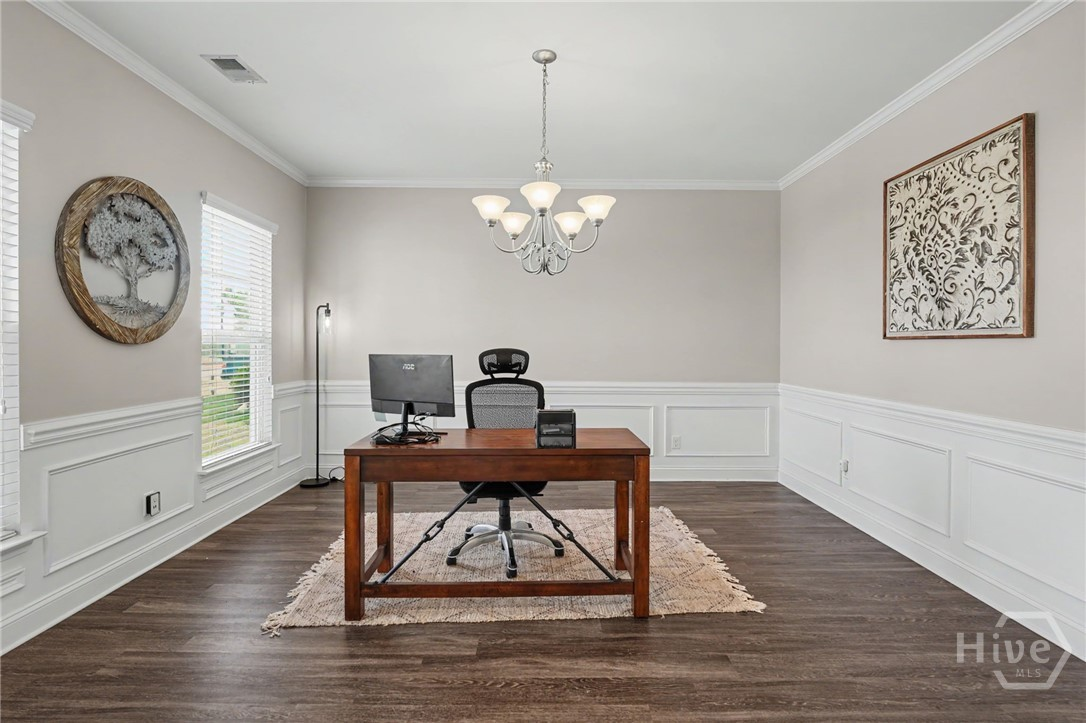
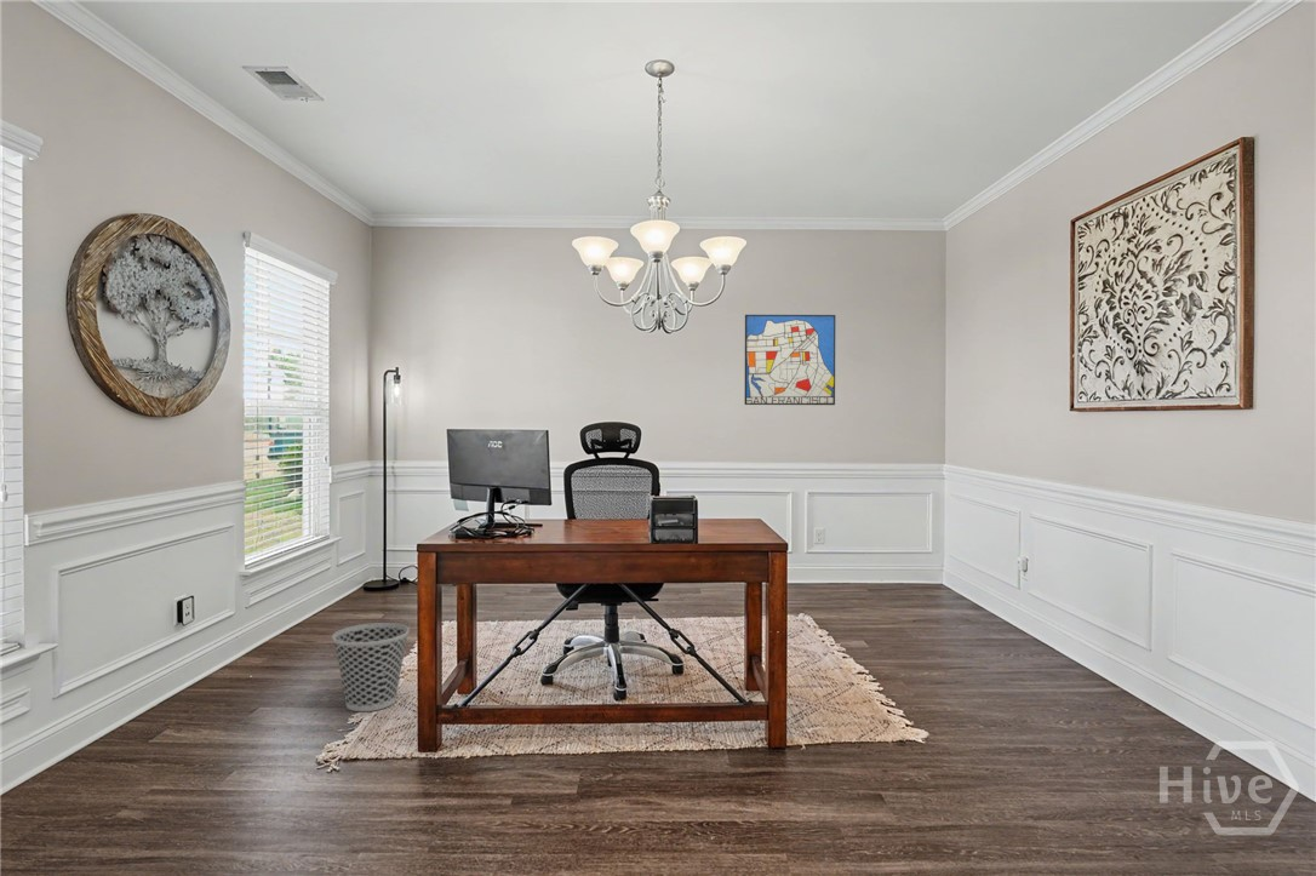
+ wall art [744,314,836,406]
+ wastebasket [331,622,411,712]
